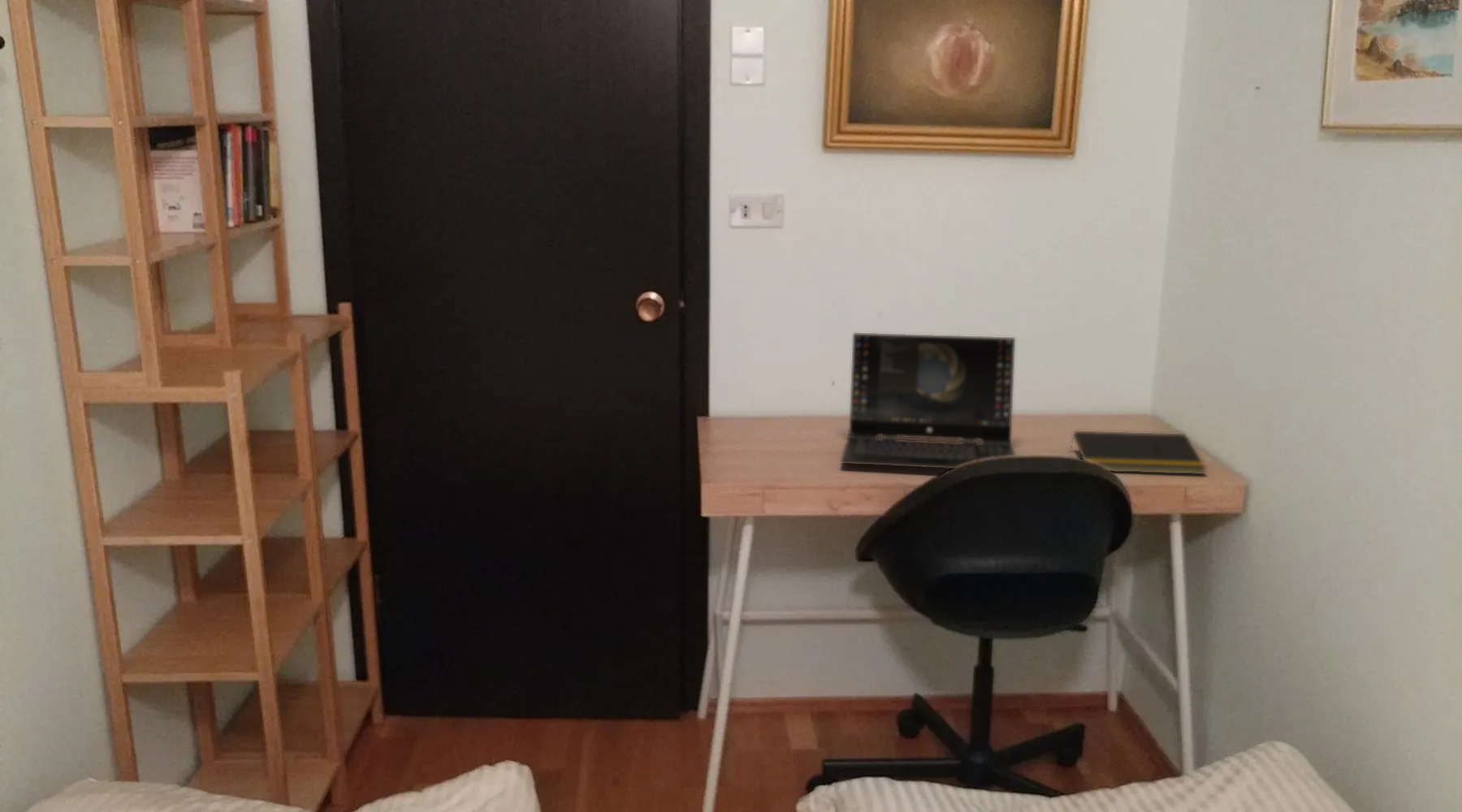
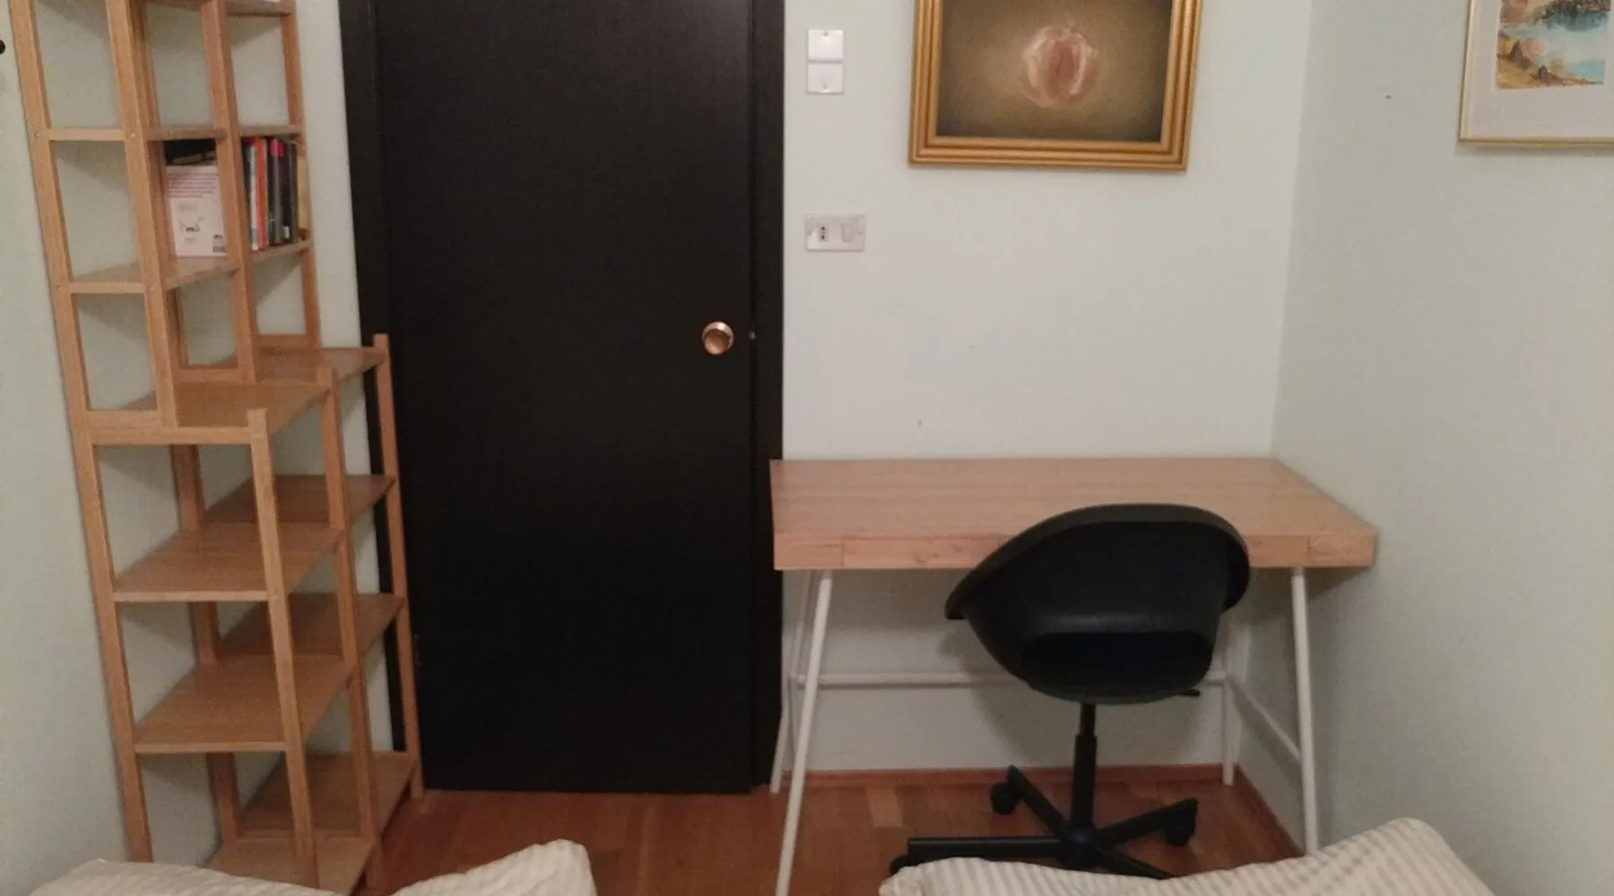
- laptop [841,332,1016,469]
- notepad [1069,430,1207,475]
